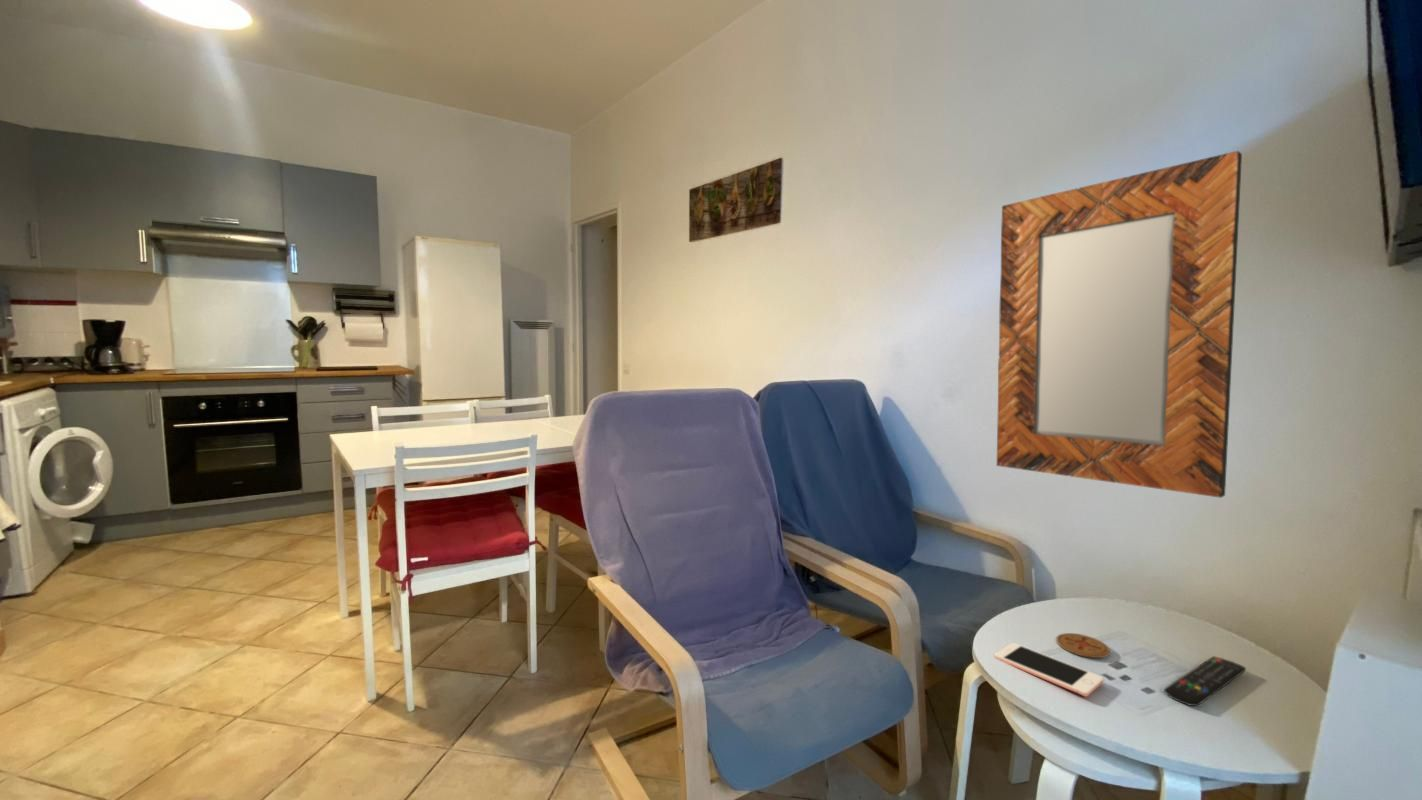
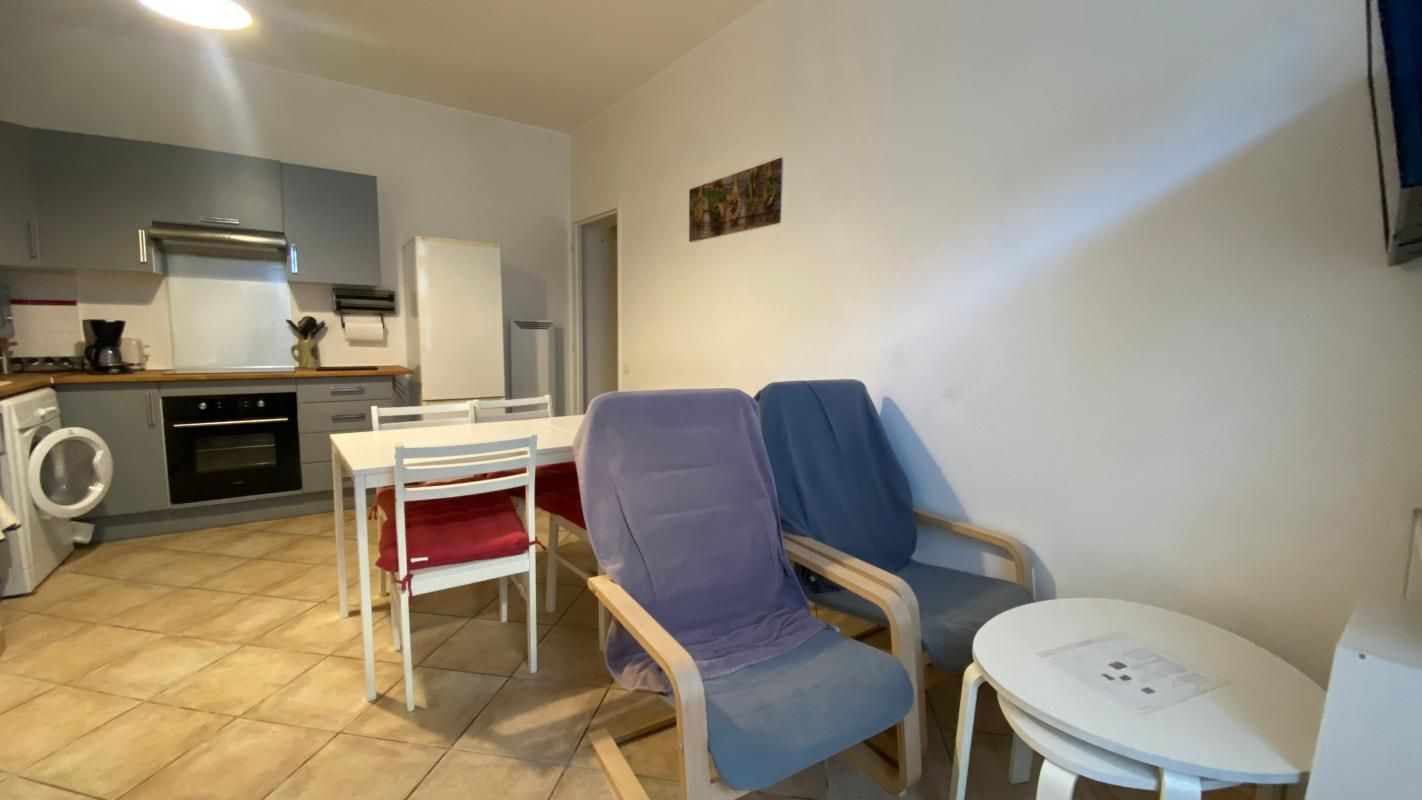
- coaster [1056,632,1111,659]
- home mirror [996,150,1243,499]
- cell phone [993,642,1105,698]
- remote control [1163,655,1247,707]
